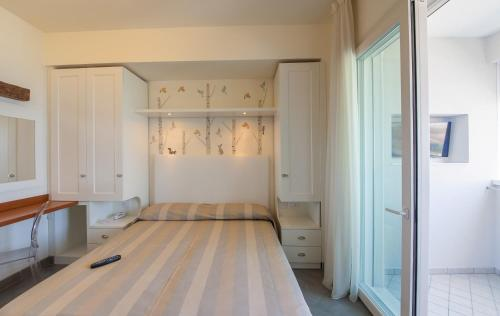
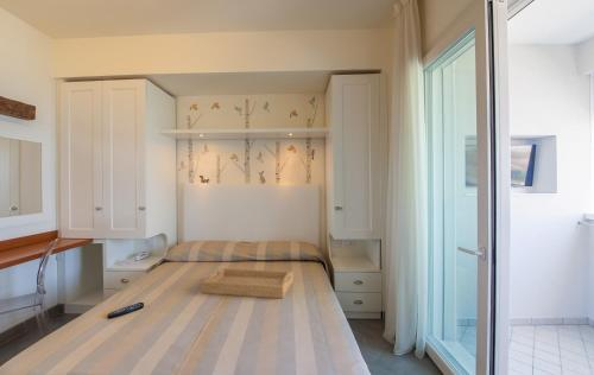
+ serving tray [201,267,295,299]
